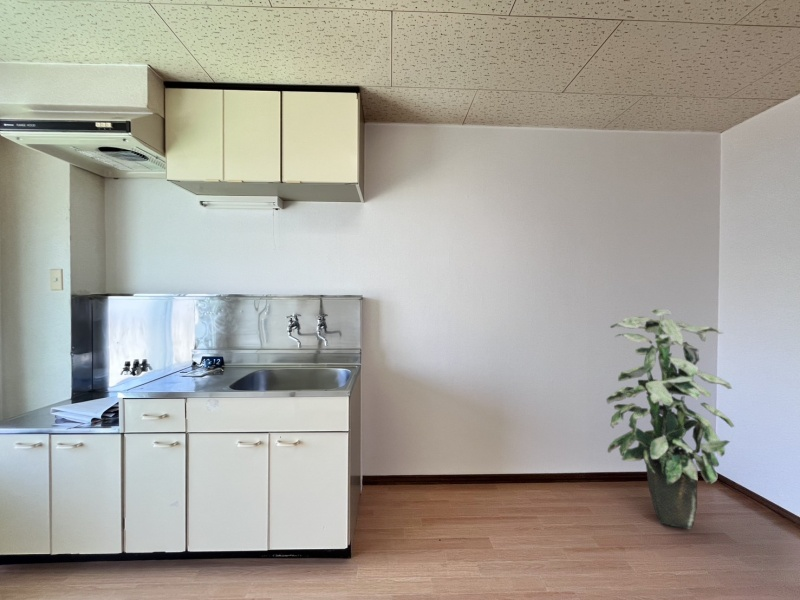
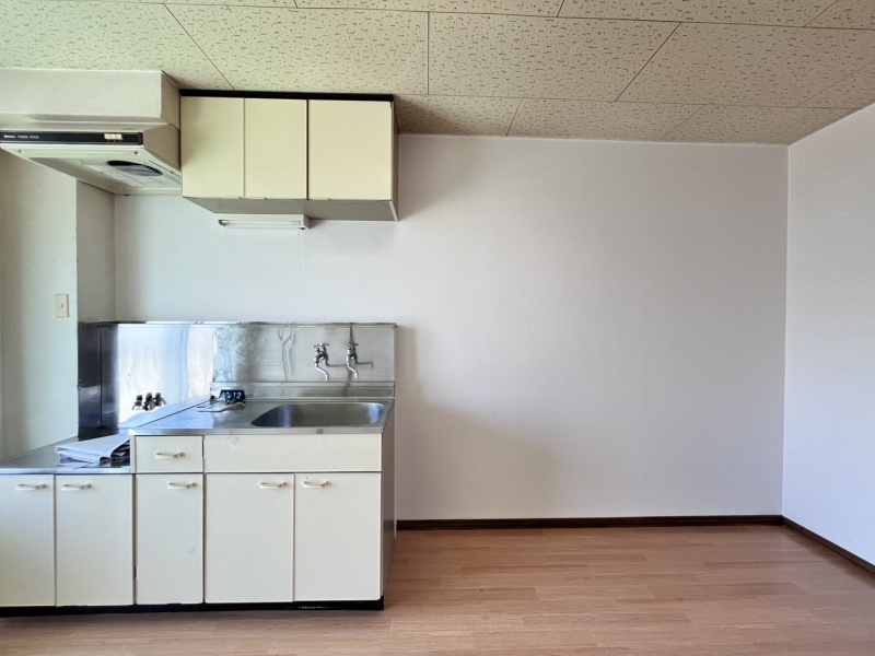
- indoor plant [606,308,735,530]
